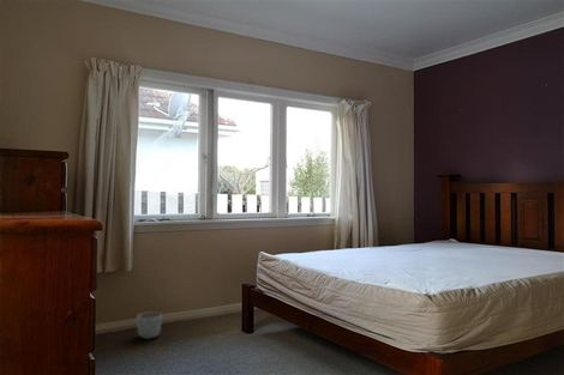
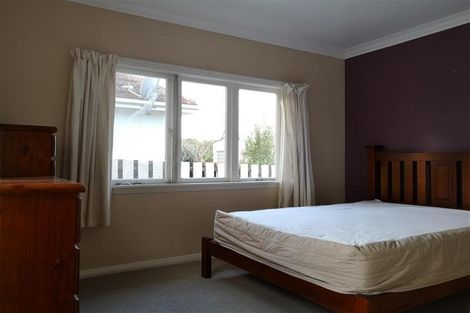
- planter [136,310,163,340]
